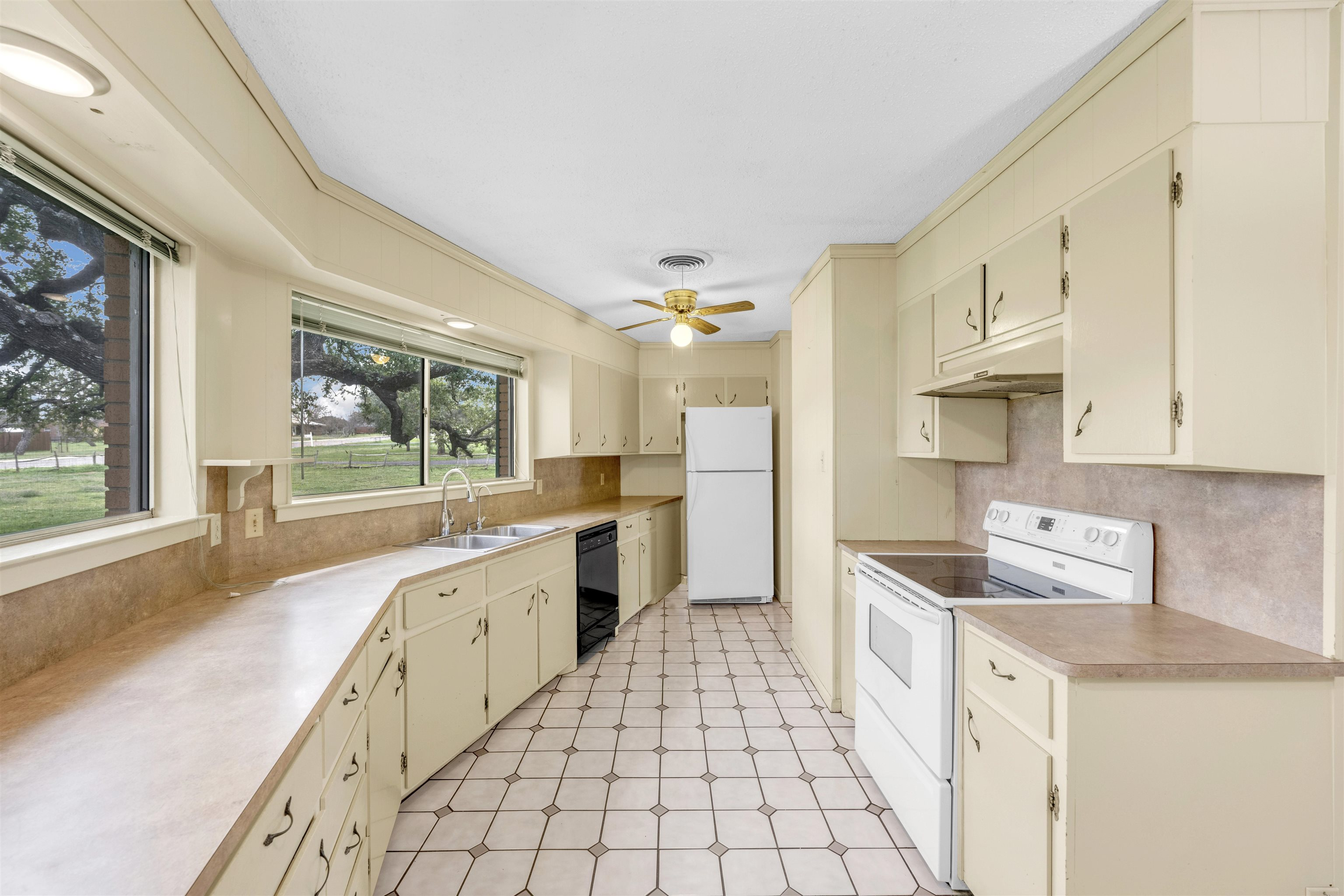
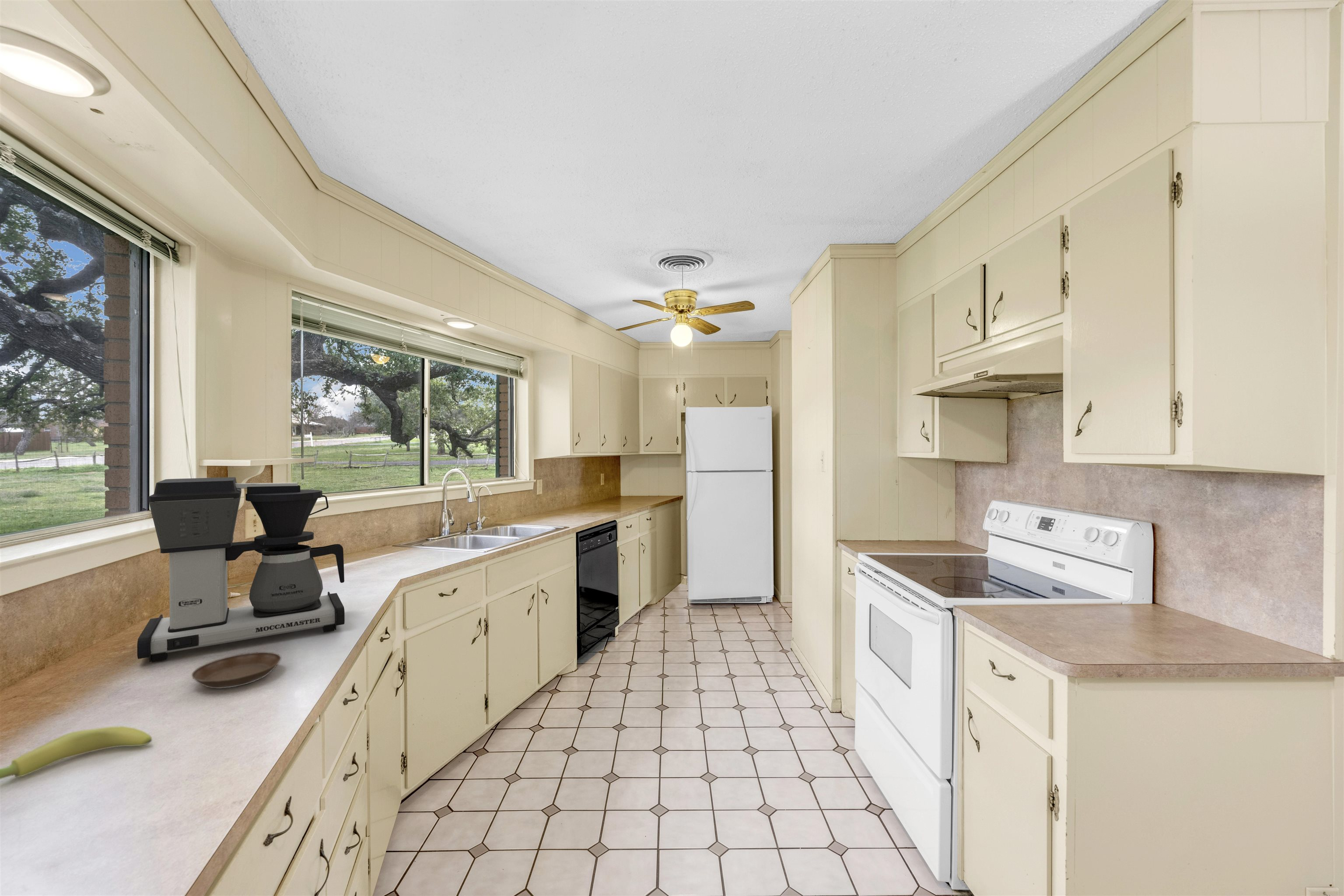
+ coffee maker [137,477,345,663]
+ saucer [191,651,282,689]
+ banana [0,726,152,780]
